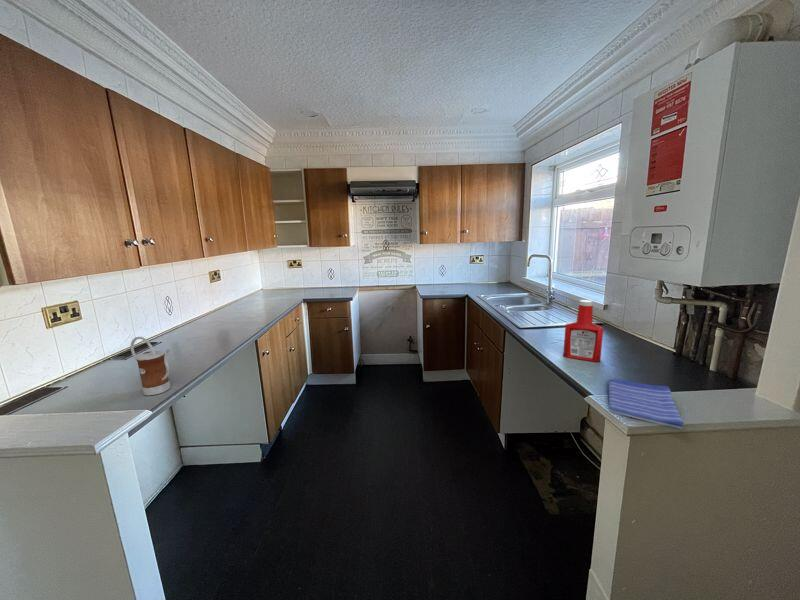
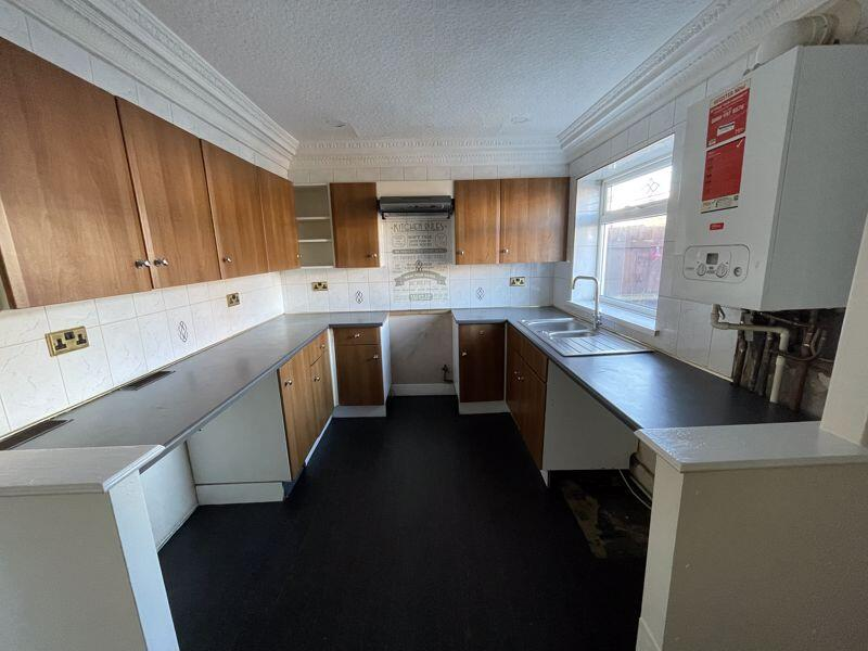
- soap bottle [562,299,604,363]
- kettle [130,336,171,396]
- dish towel [607,378,685,430]
